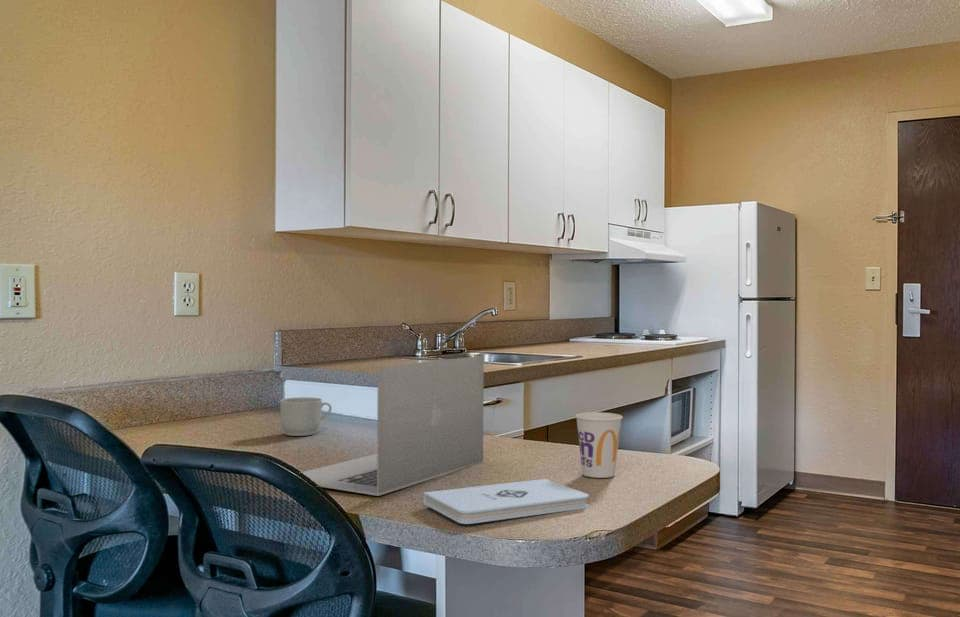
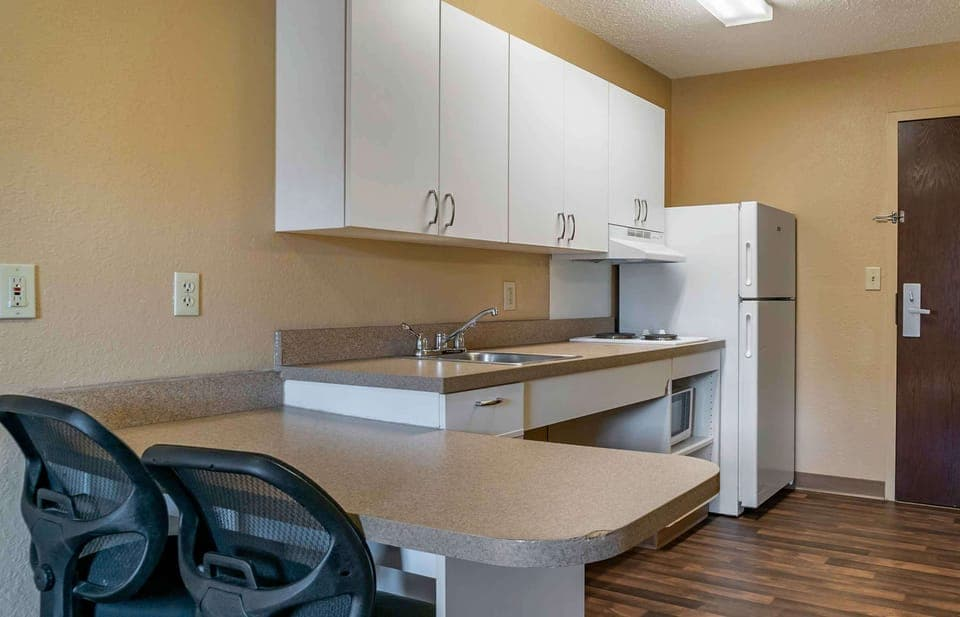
- notepad [423,478,590,525]
- mug [279,396,333,437]
- laptop [300,355,485,497]
- cup [574,411,624,479]
